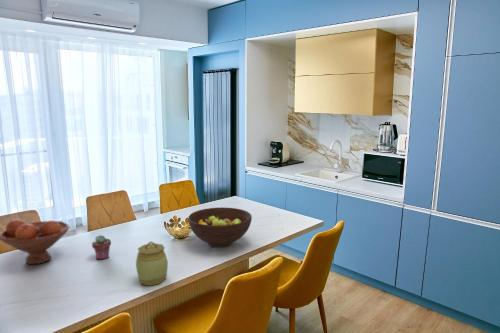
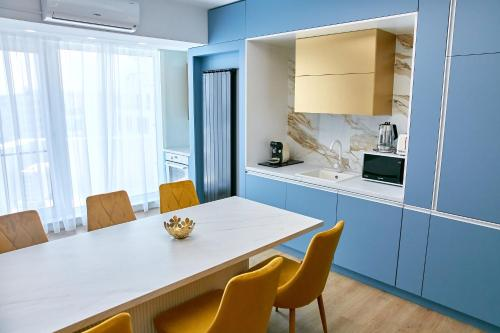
- fruit bowl [187,207,253,248]
- potted succulent [91,234,112,260]
- fruit bowl [0,218,70,265]
- jar [135,240,169,287]
